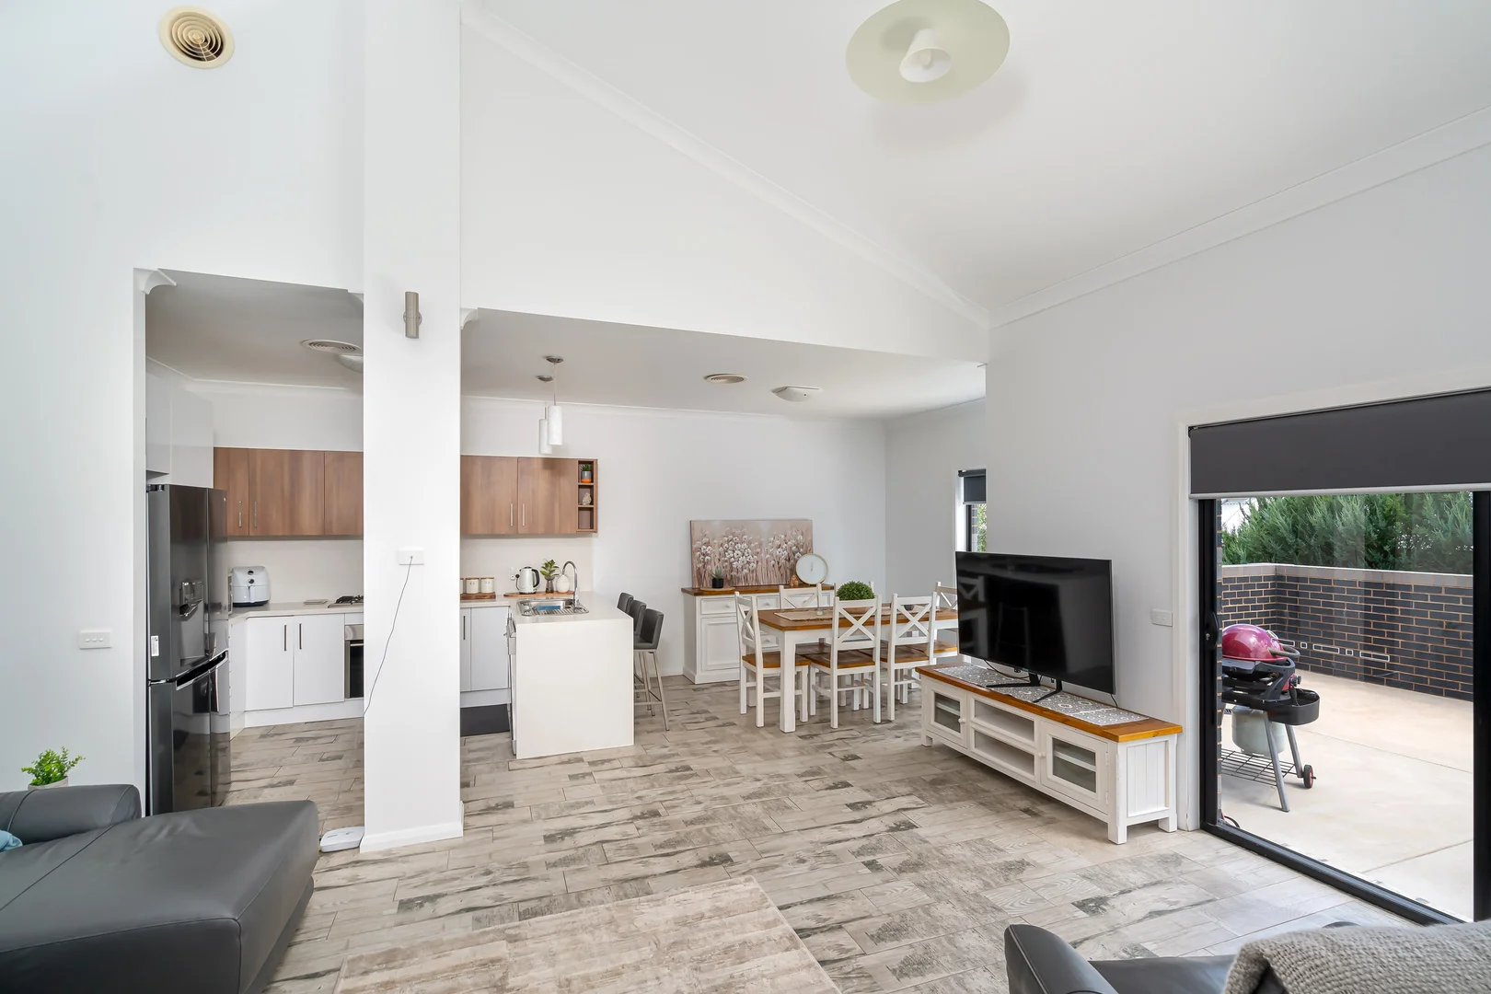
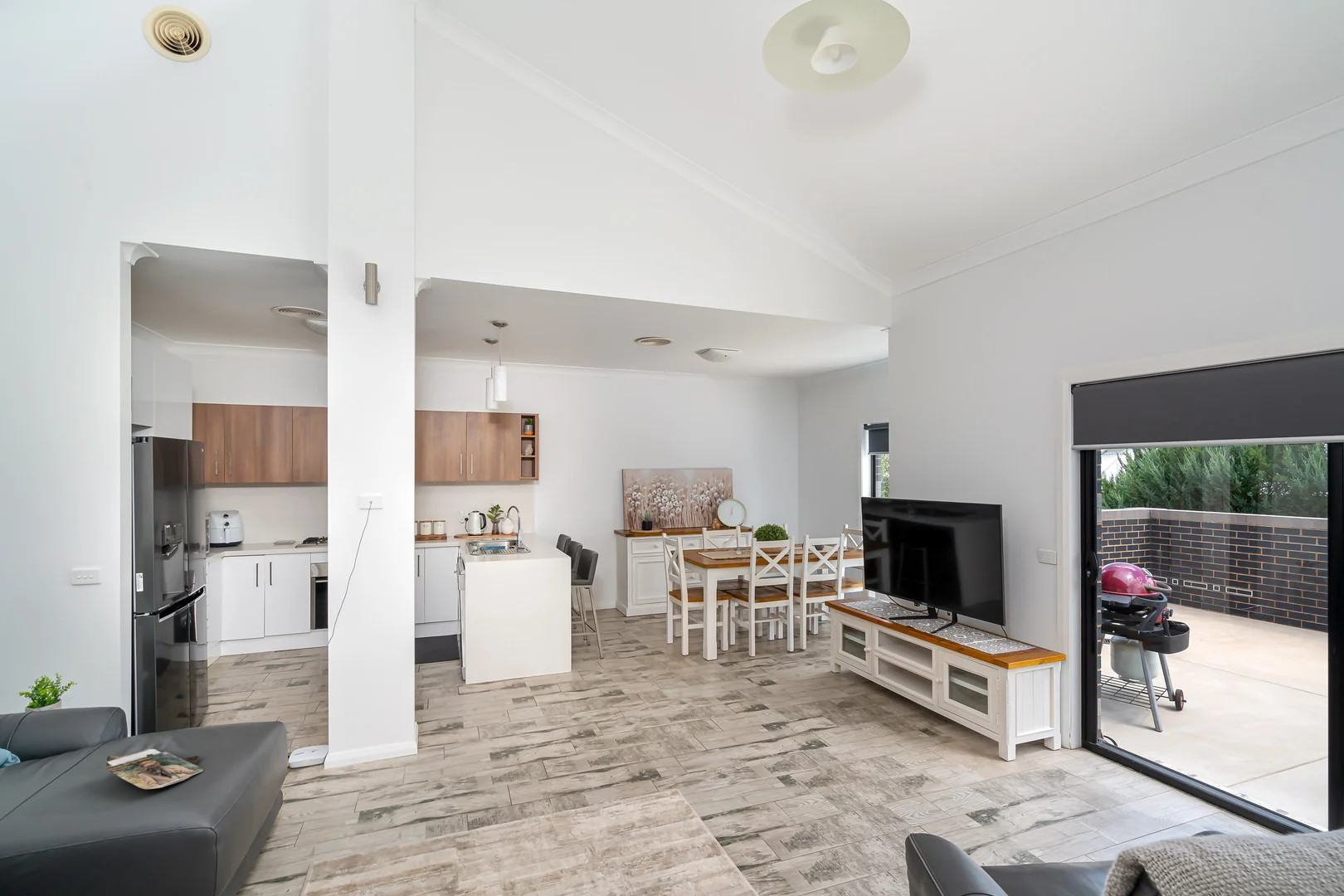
+ magazine [105,748,204,790]
